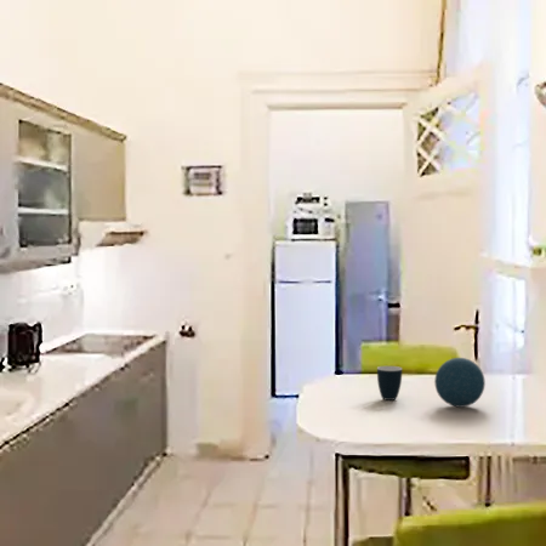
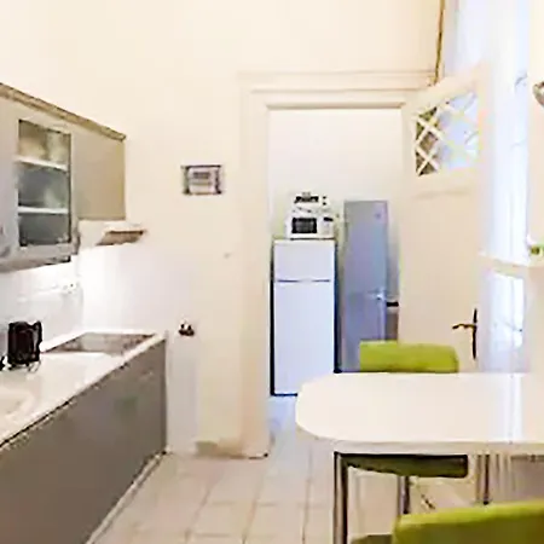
- decorative orb [433,357,487,409]
- mug [376,365,403,402]
